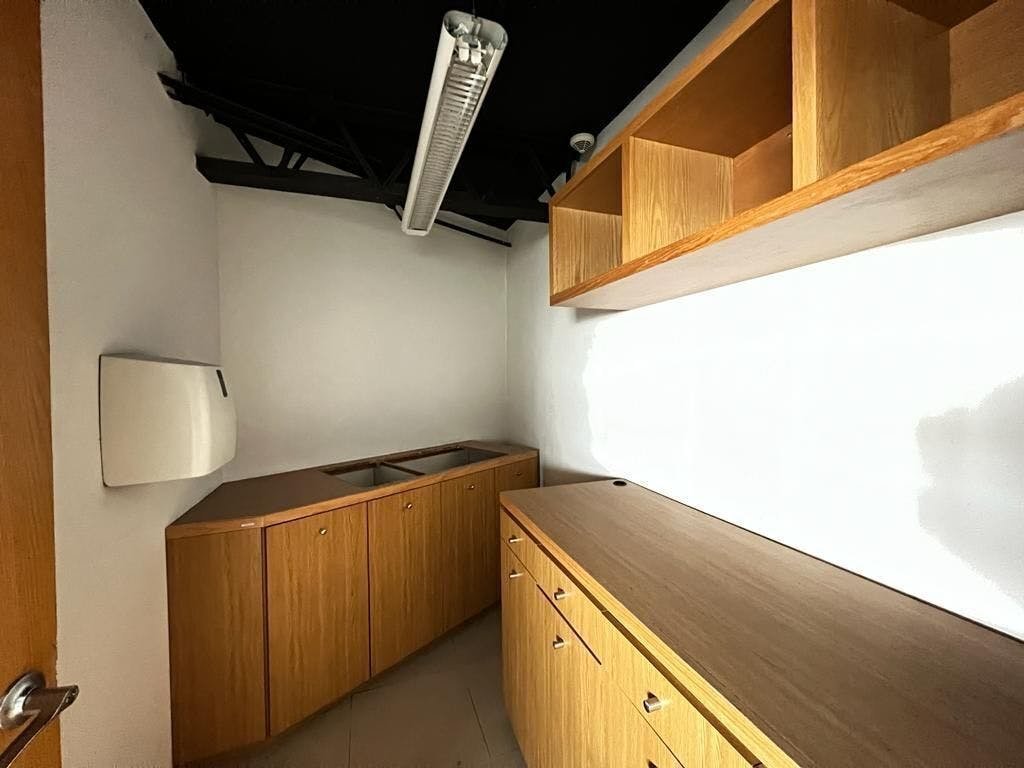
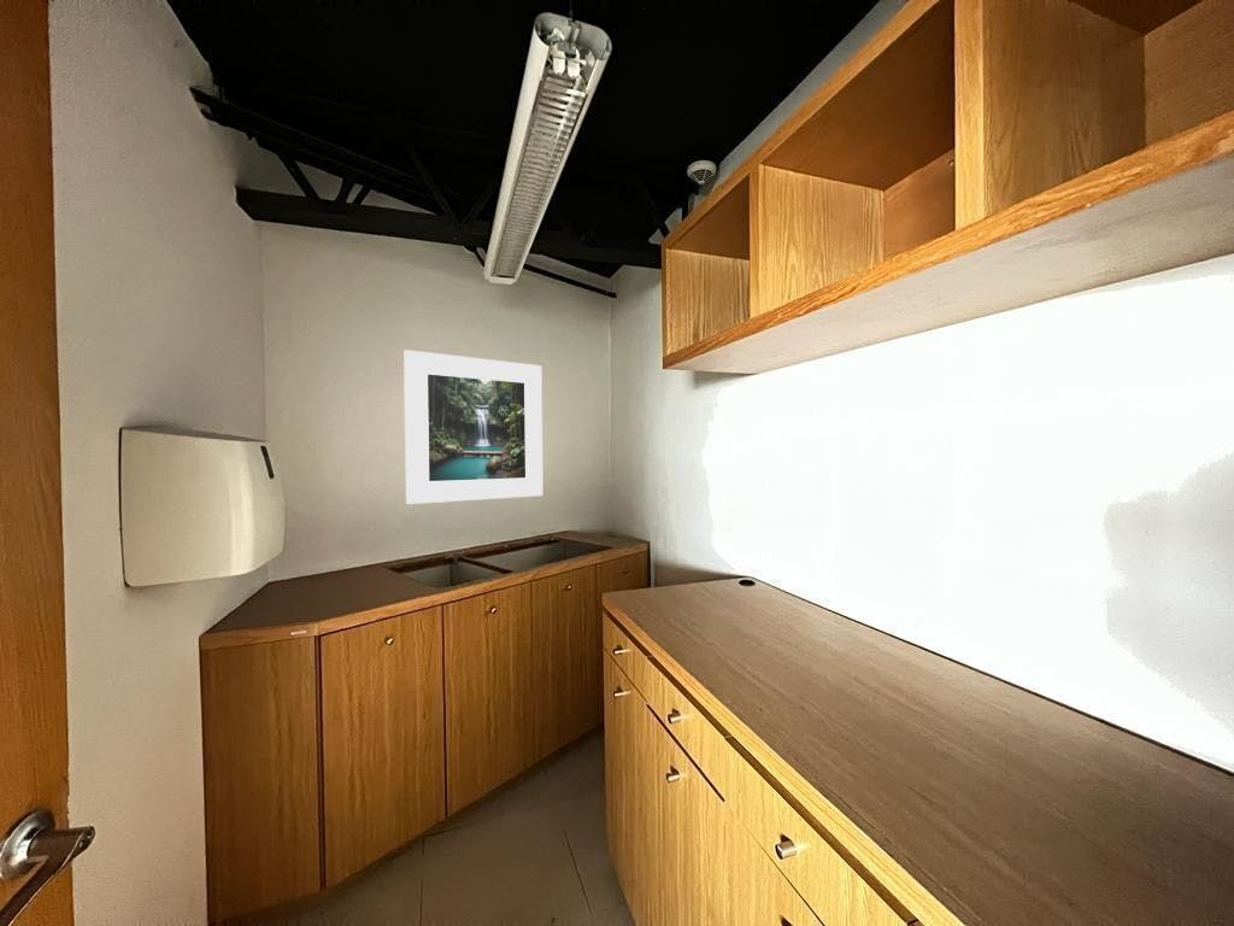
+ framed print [402,348,545,505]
